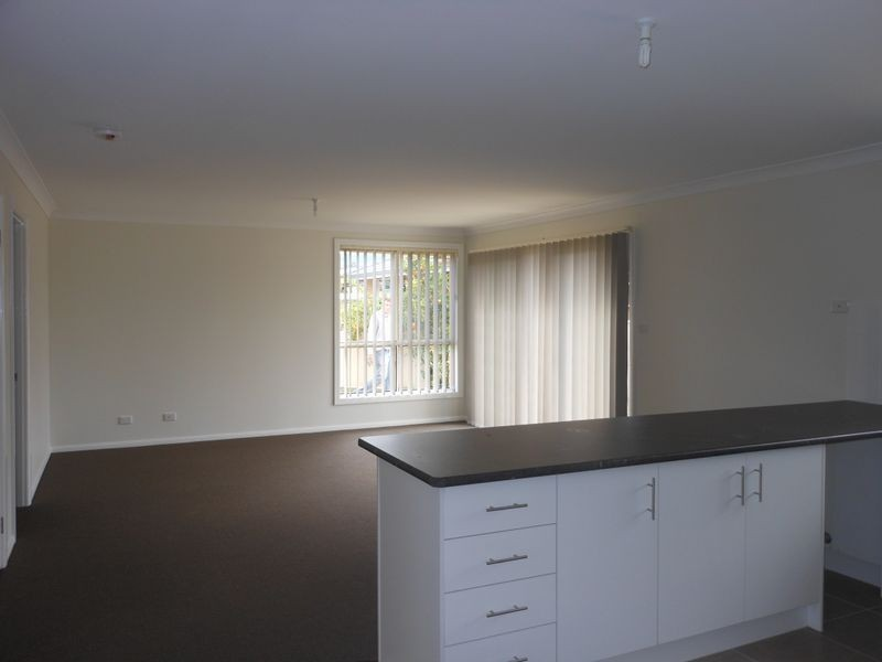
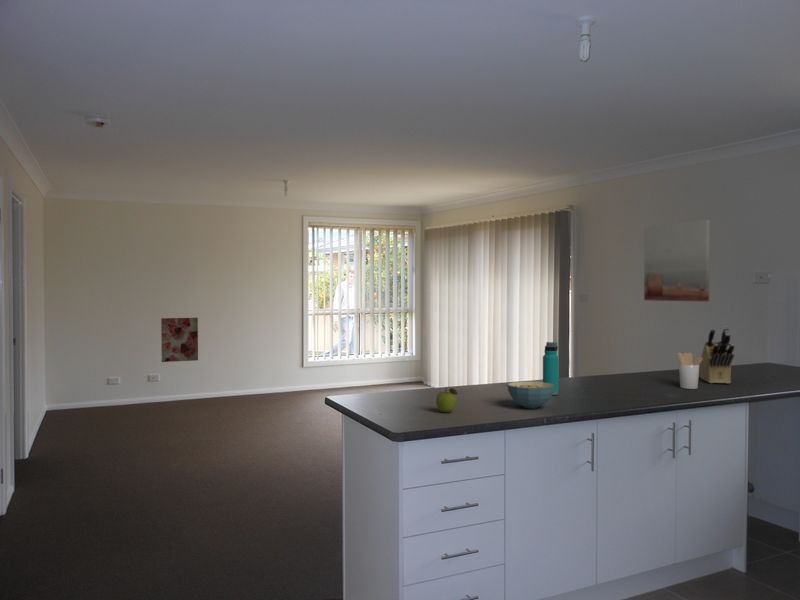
+ utensil holder [677,352,703,390]
+ cereal bowl [506,381,554,409]
+ knife block [699,325,735,385]
+ wall art [643,219,711,302]
+ fruit [435,387,459,414]
+ water bottle [542,341,560,396]
+ wall art [160,317,199,363]
